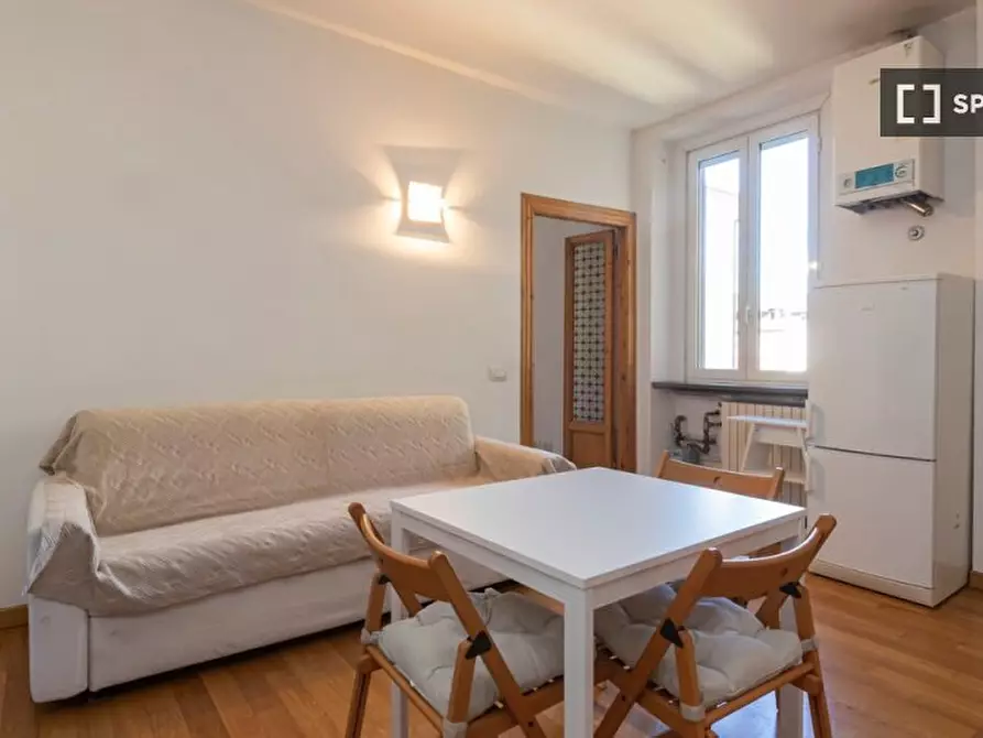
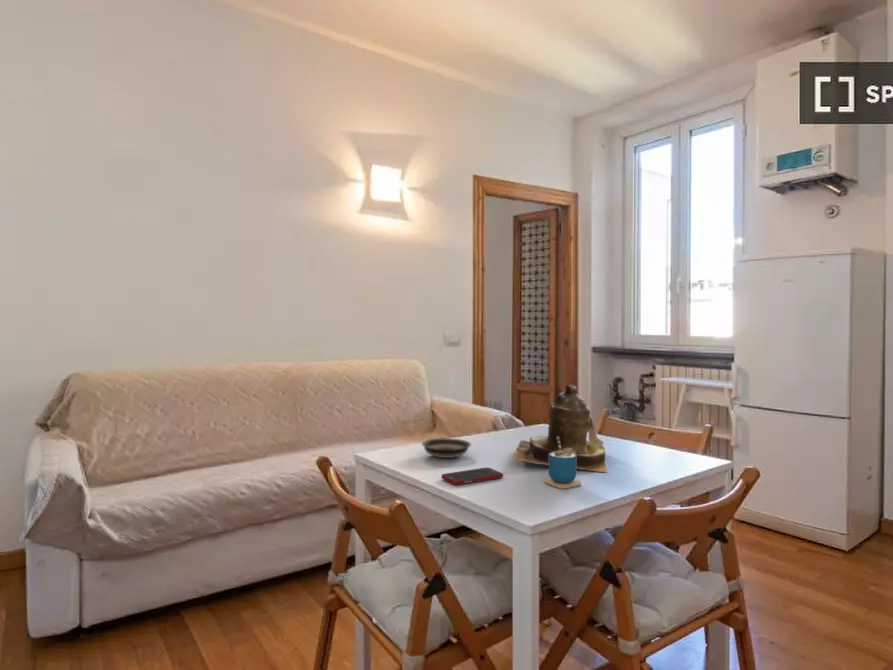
+ teapot [512,384,608,473]
+ cup [543,437,582,490]
+ saucer [421,437,472,459]
+ cell phone [441,467,504,486]
